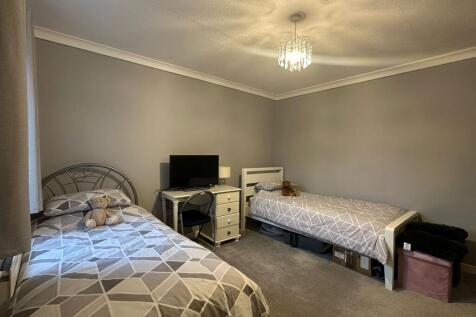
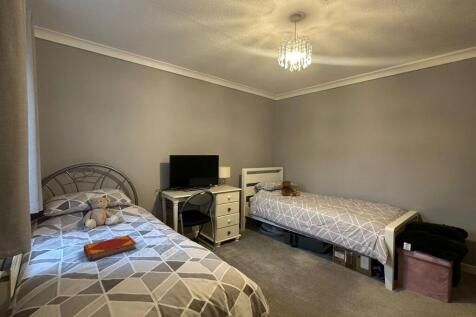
+ hardback book [83,234,137,262]
